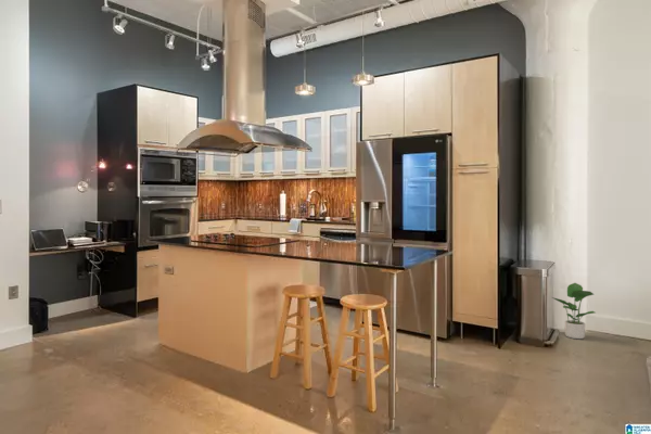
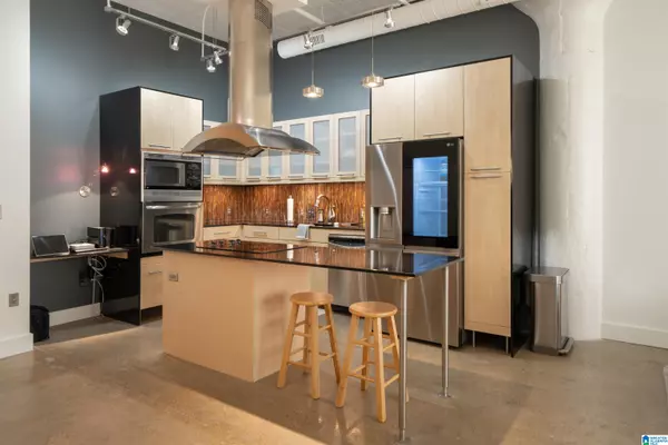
- potted plant [551,282,596,340]
